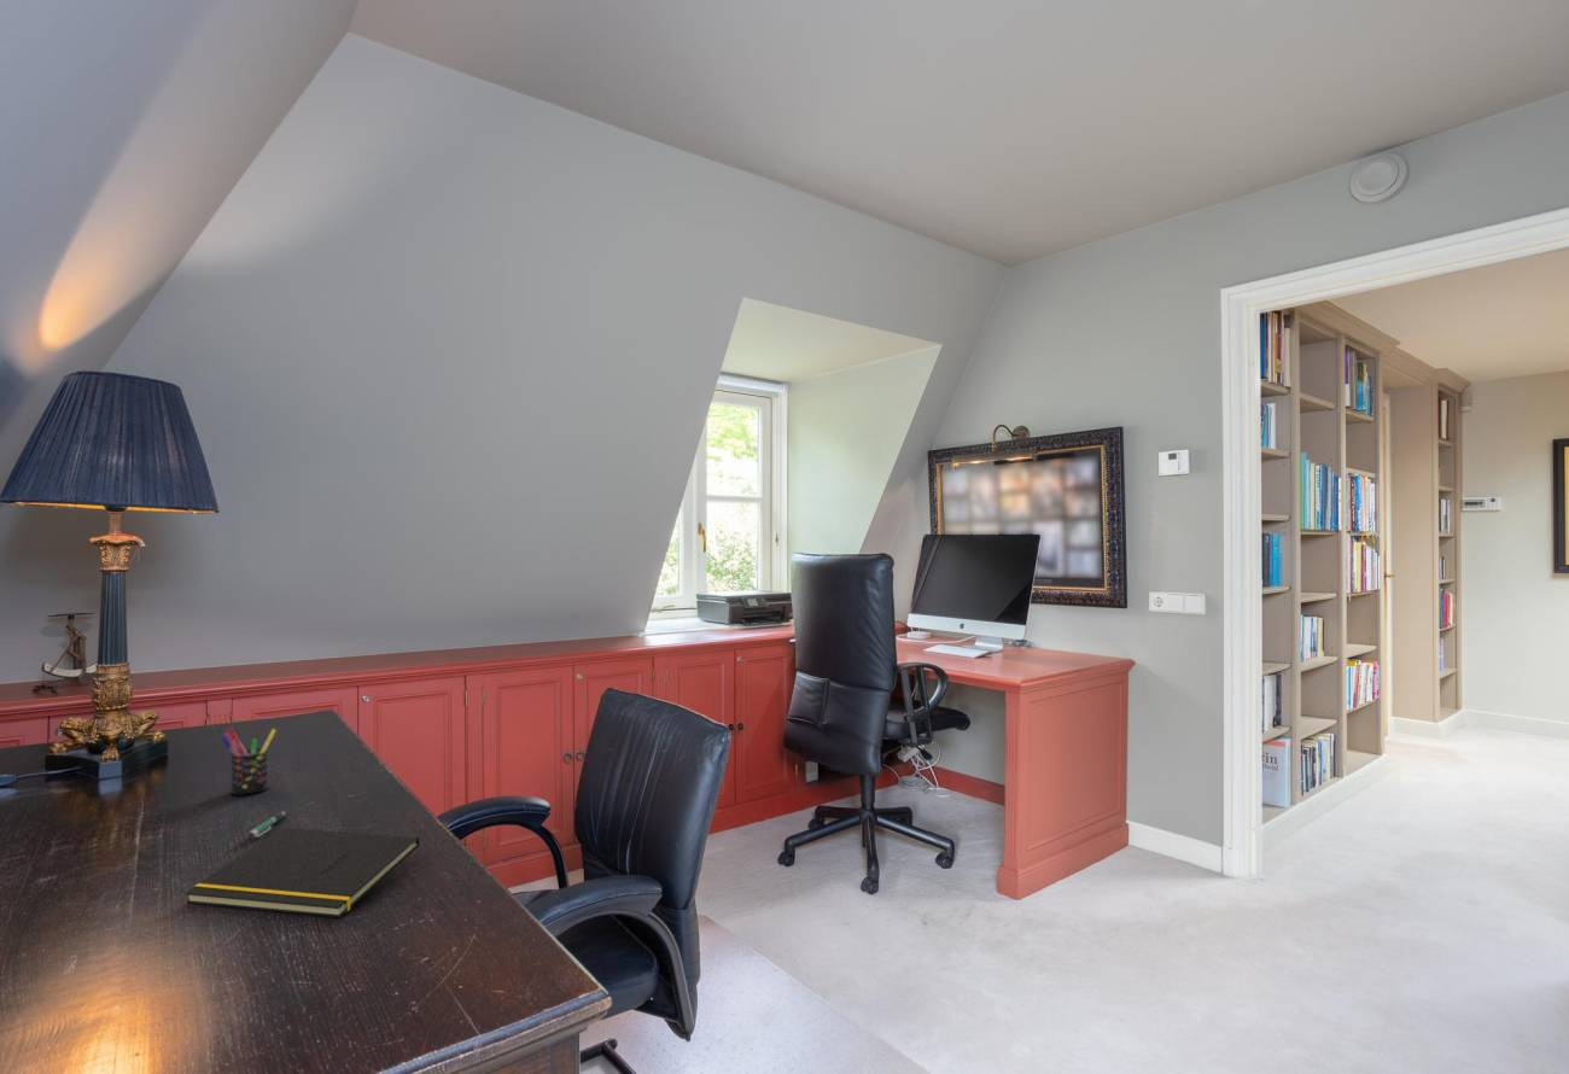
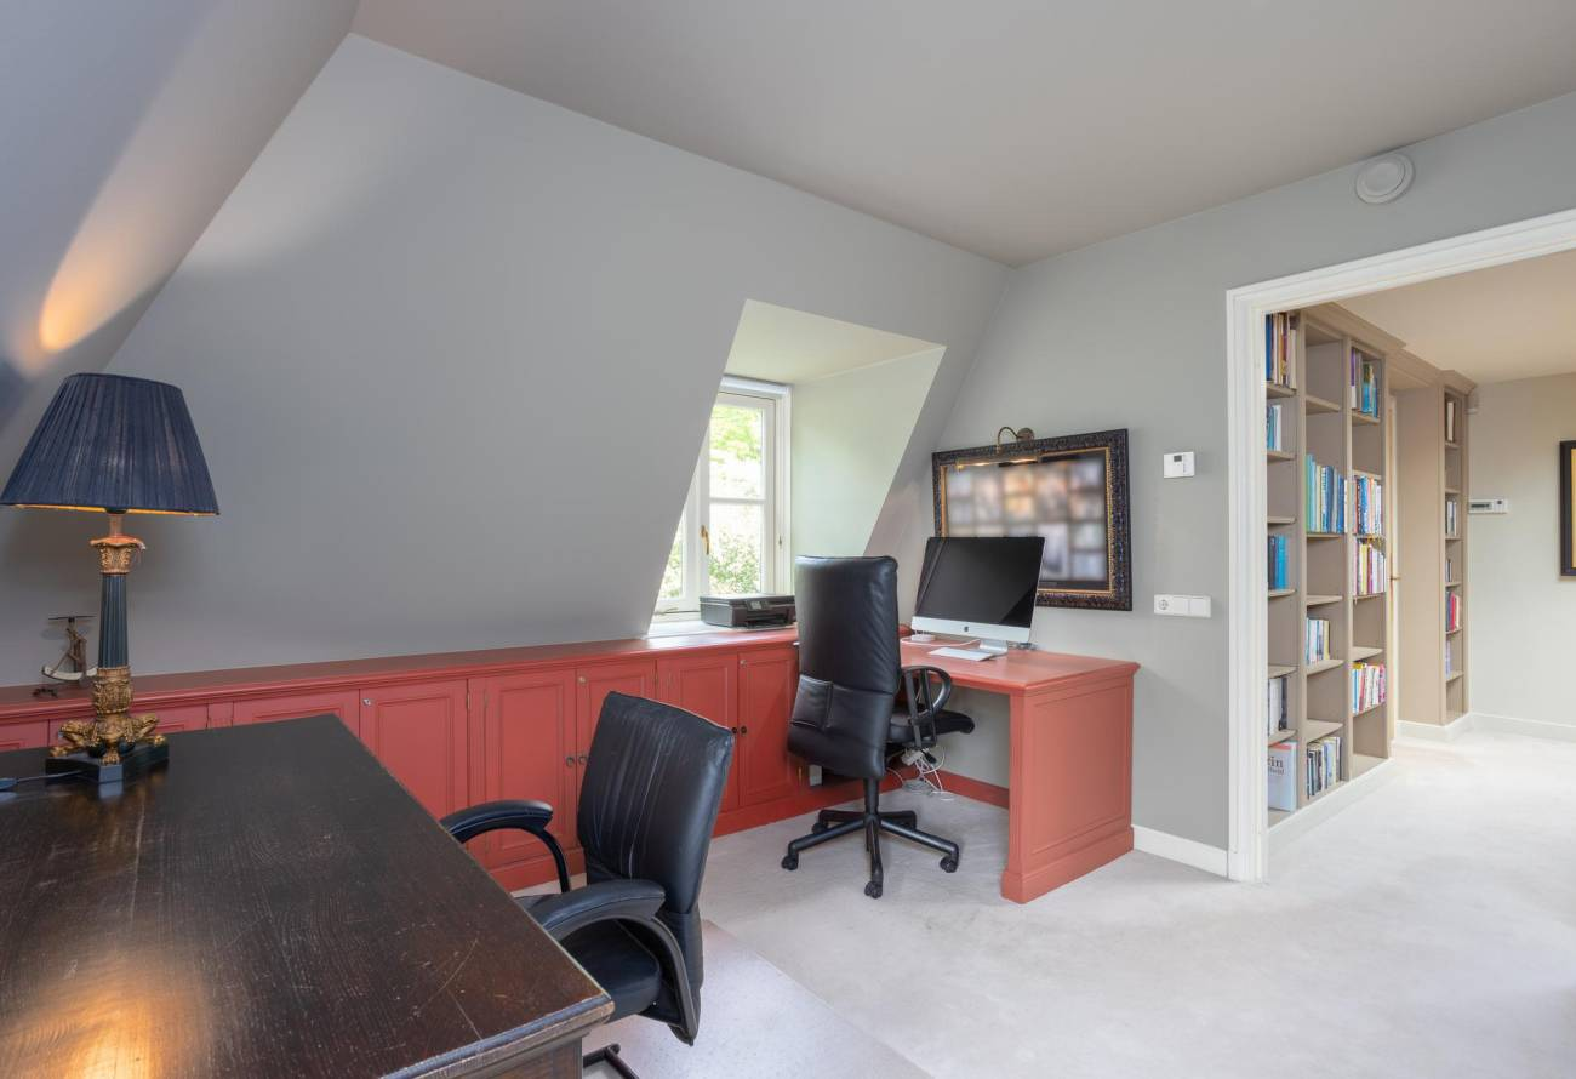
- notepad [183,827,421,918]
- pen holder [220,726,278,796]
- pen [247,811,286,839]
